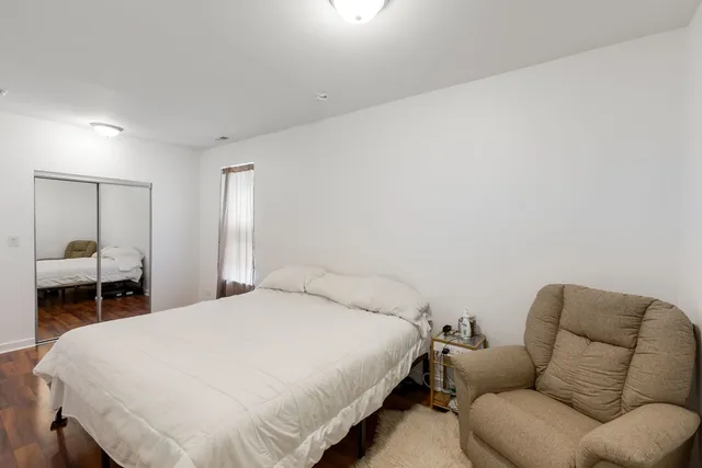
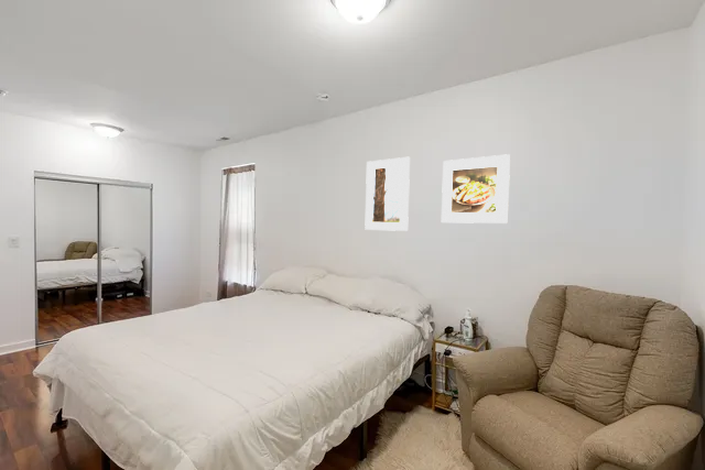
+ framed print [441,153,511,225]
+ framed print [364,156,411,232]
